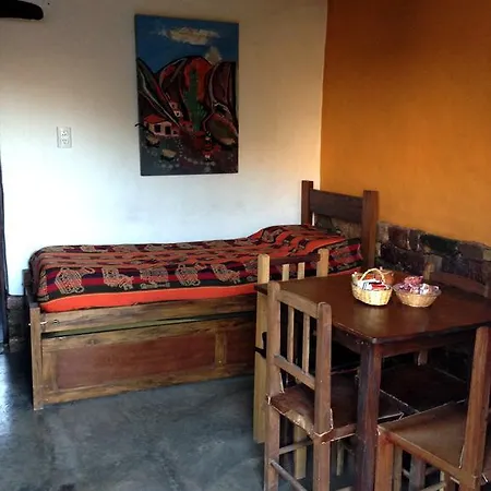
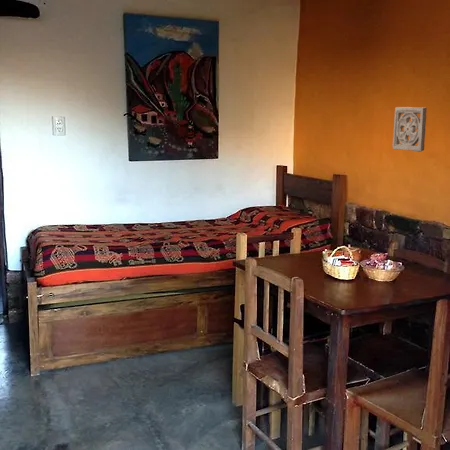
+ wall ornament [392,106,427,153]
